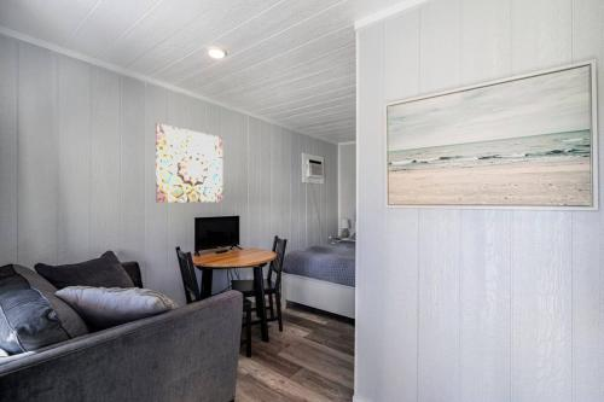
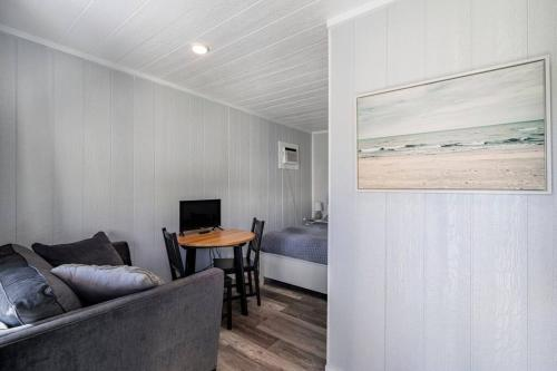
- wall art [155,122,223,204]
